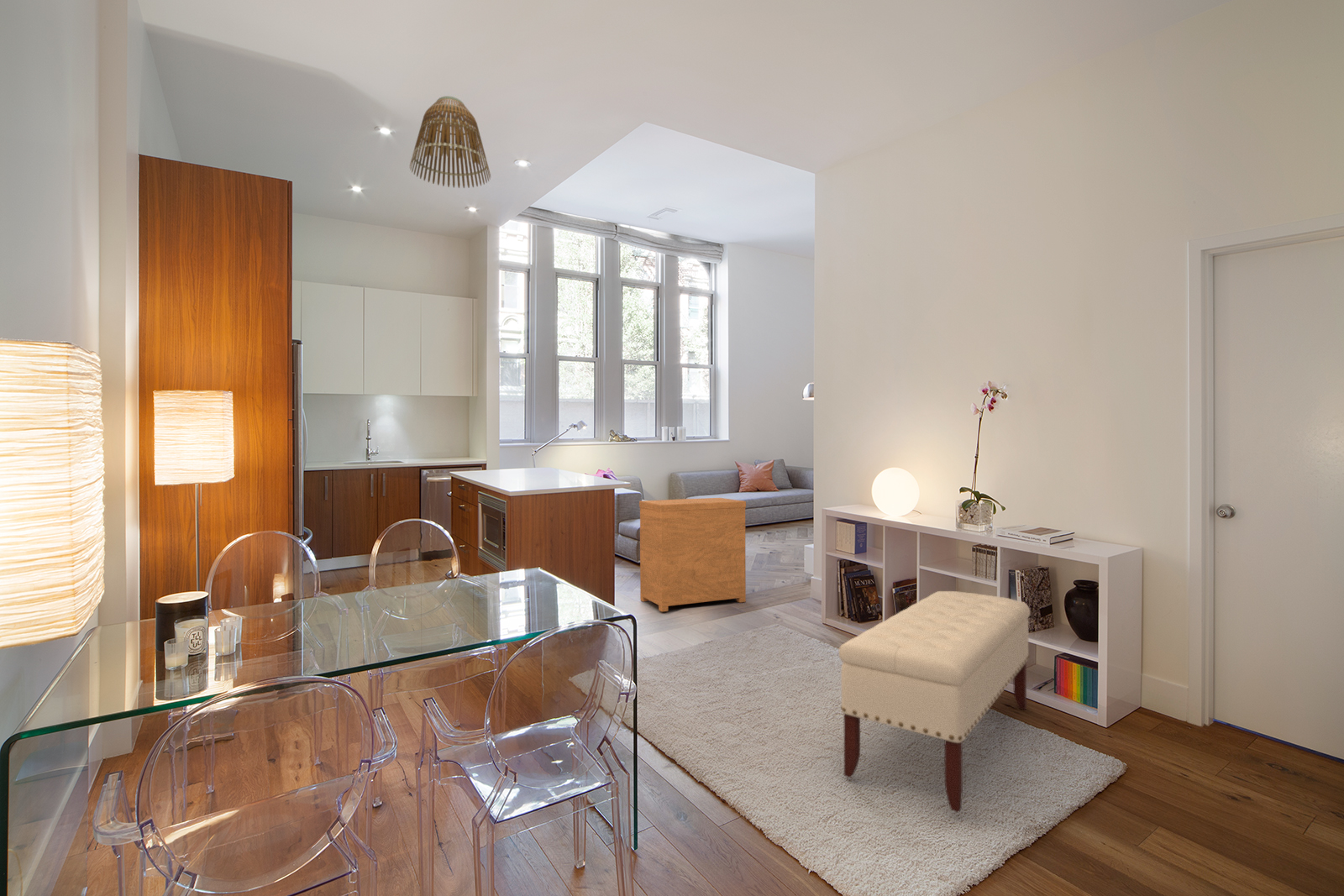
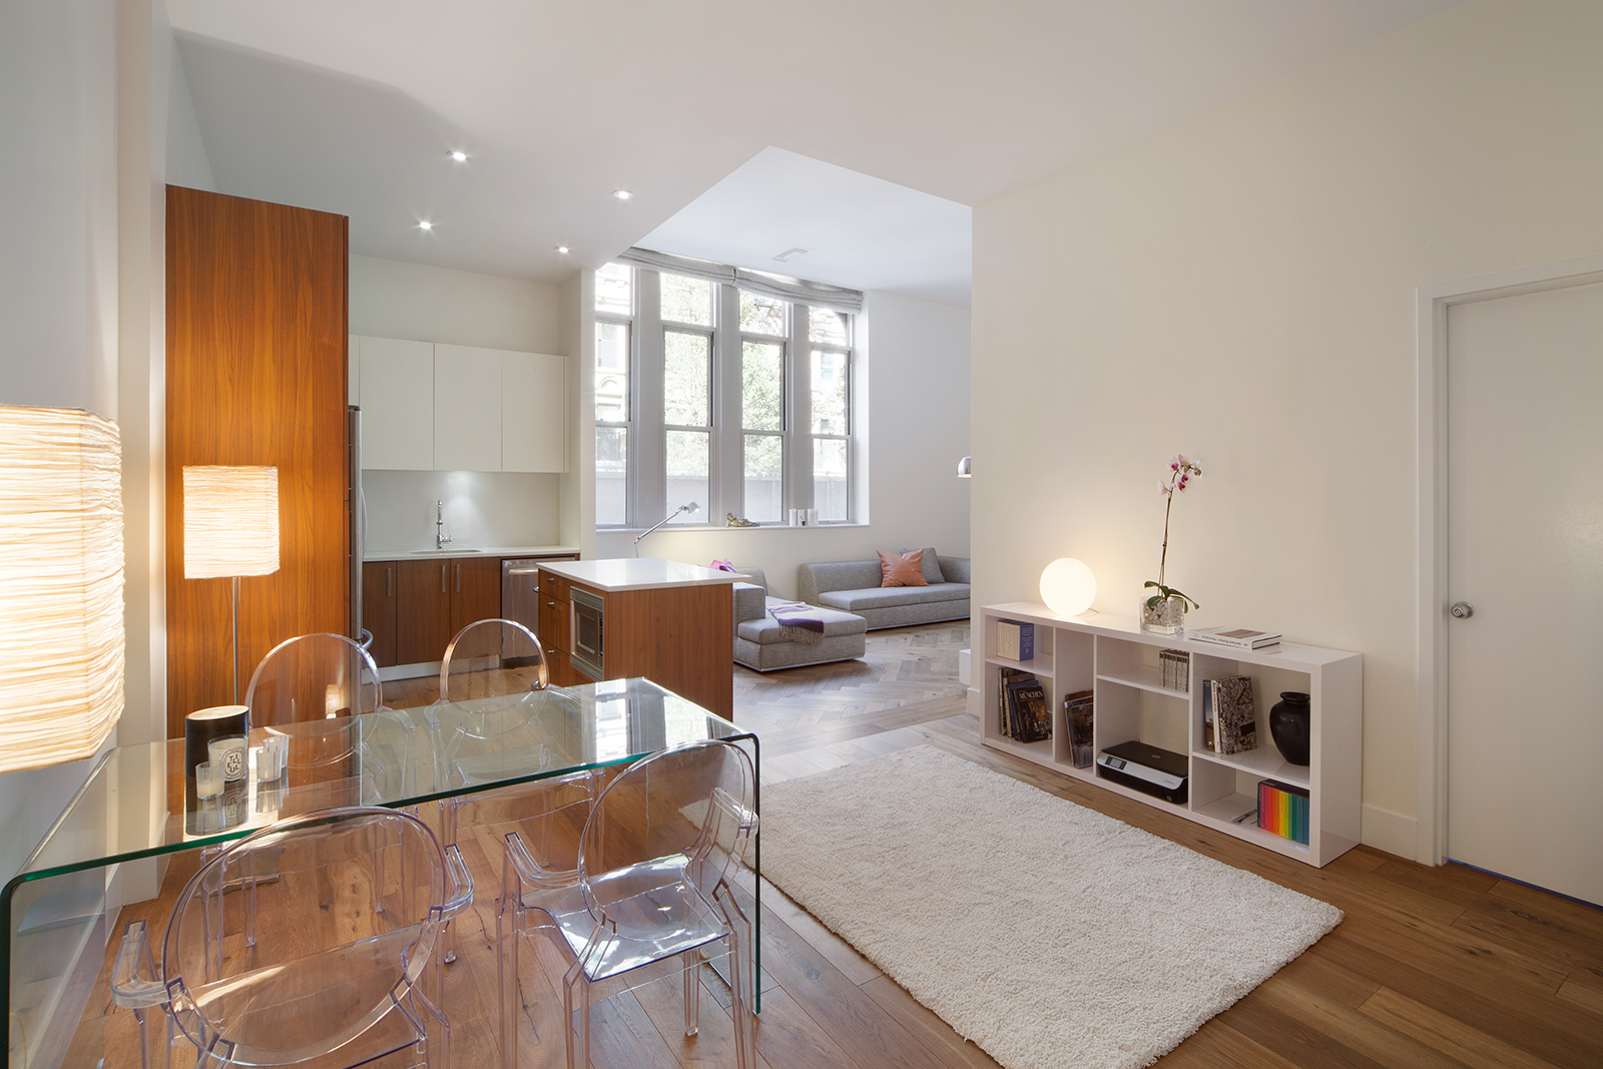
- bench [838,590,1031,813]
- lamp shade [409,95,491,189]
- nightstand [638,497,747,612]
